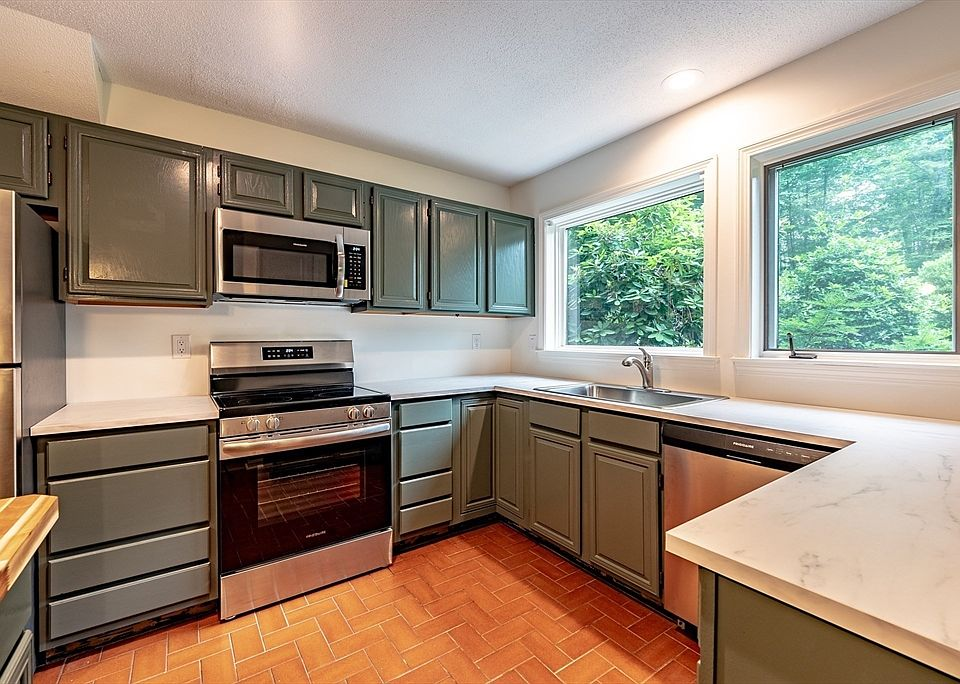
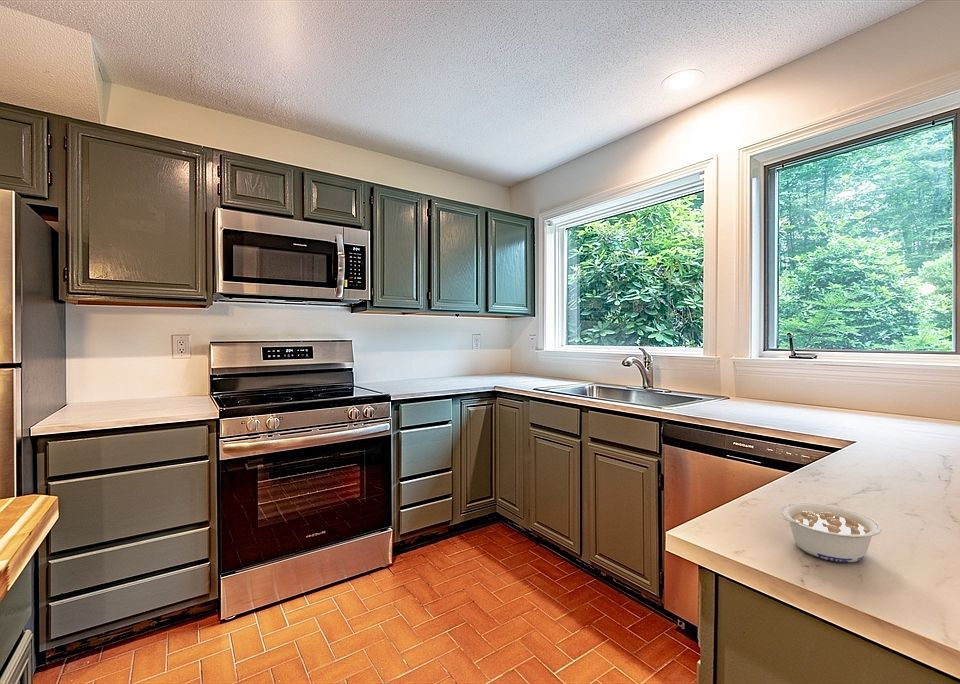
+ legume [779,502,882,563]
